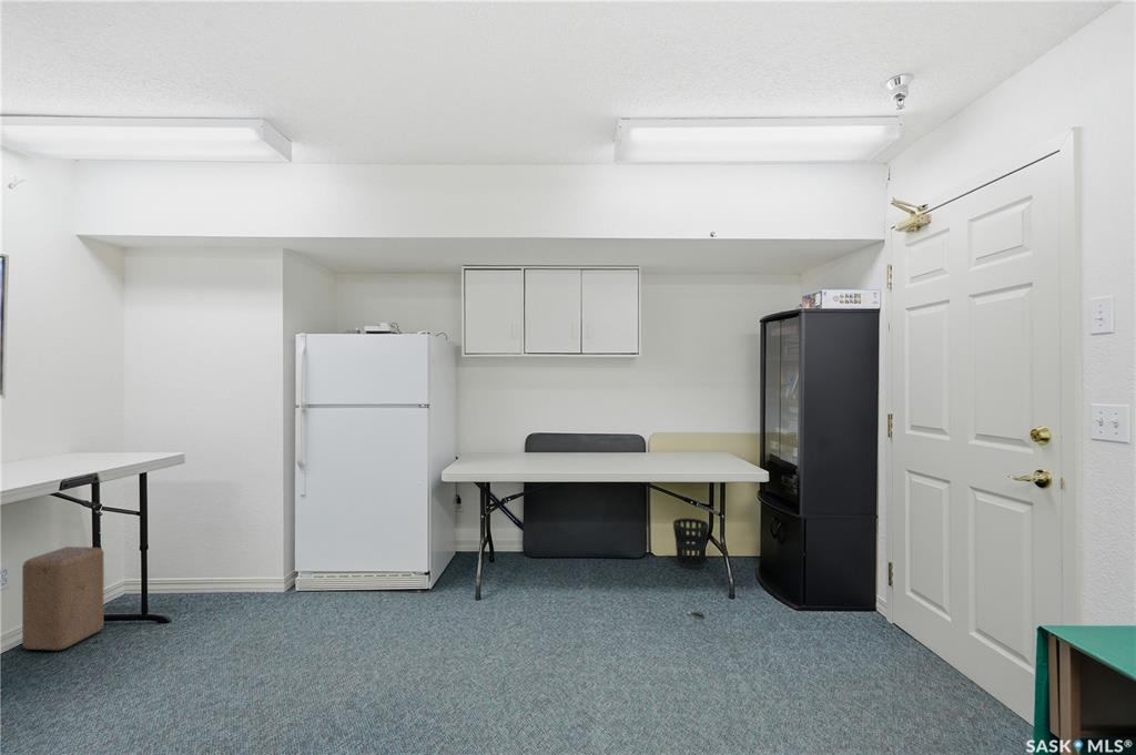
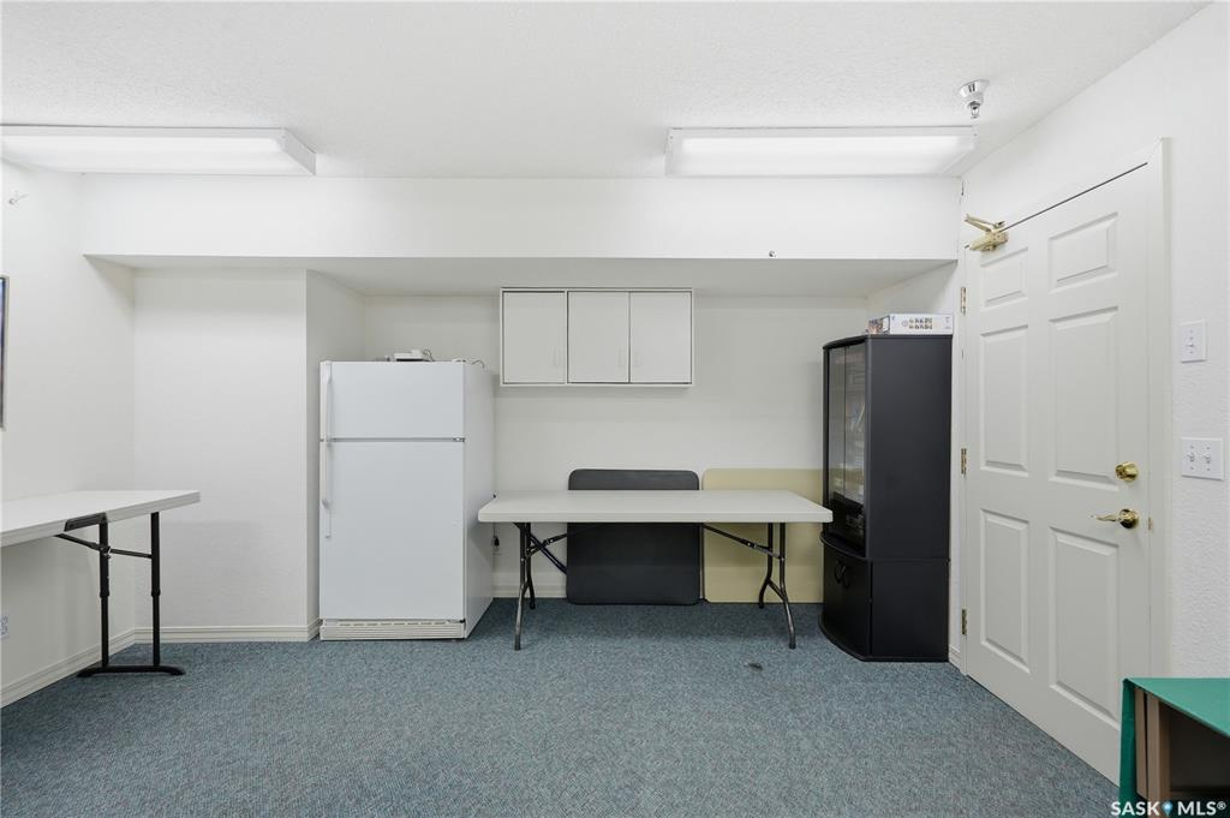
- wastebasket [672,517,710,571]
- stool [21,545,104,651]
